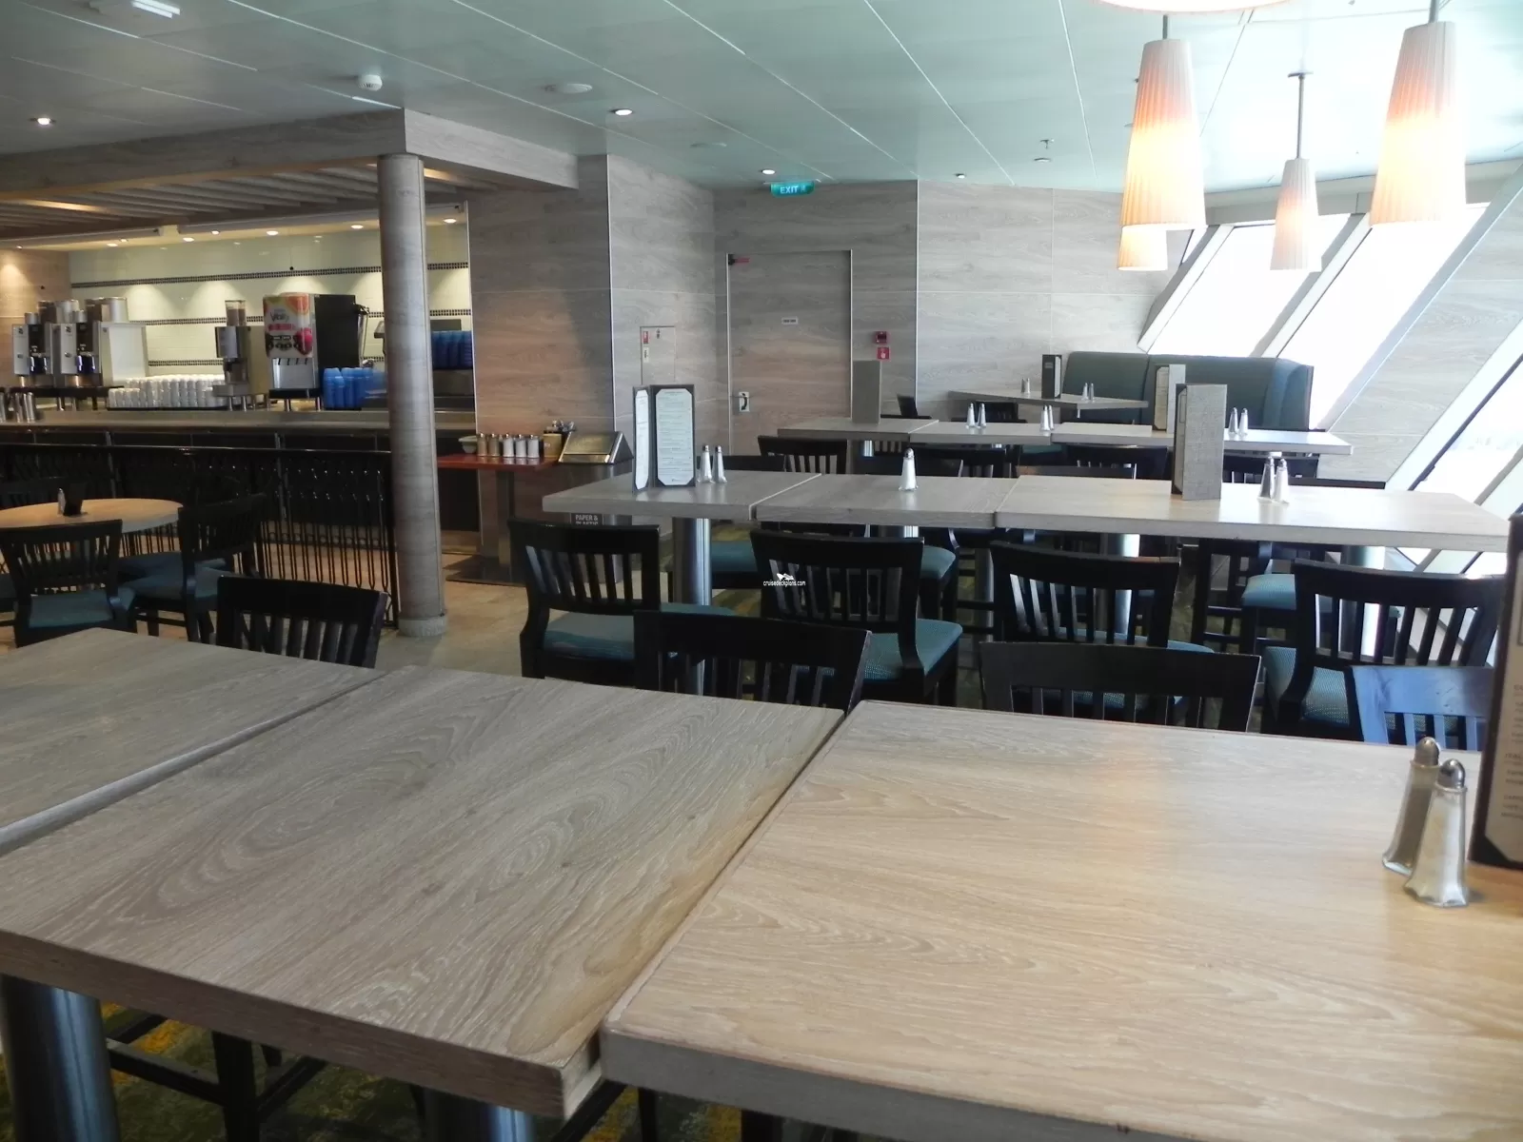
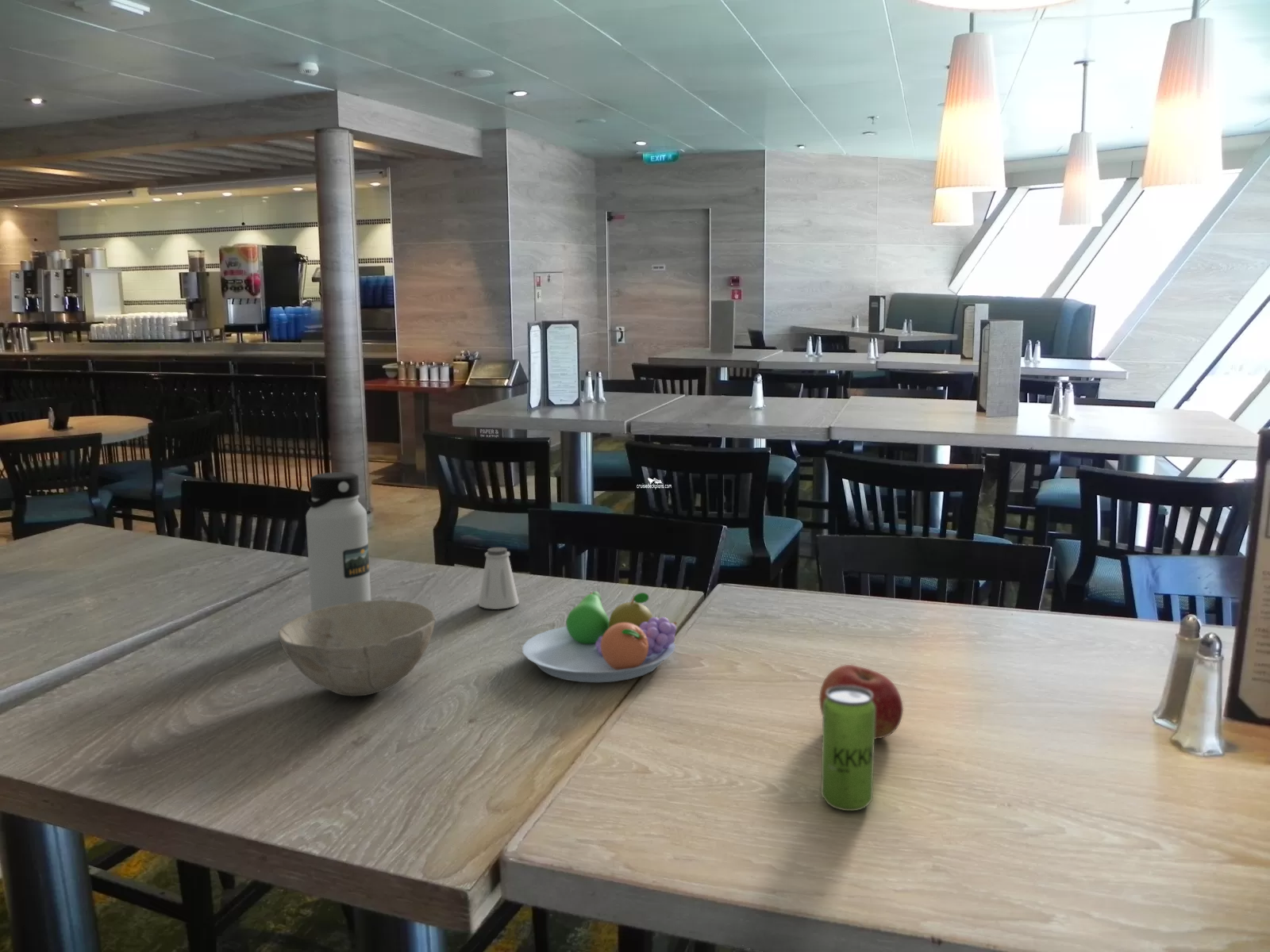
+ fruit bowl [521,590,678,683]
+ apple [818,664,904,740]
+ beverage can [820,685,876,812]
+ bowl [278,599,437,697]
+ water bottle [305,471,371,612]
+ saltshaker [478,547,520,610]
